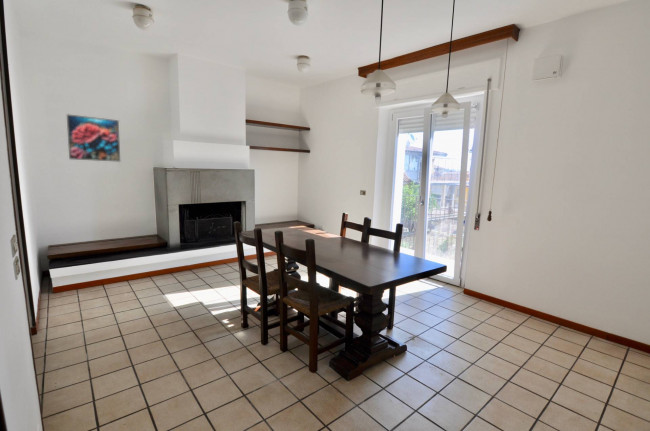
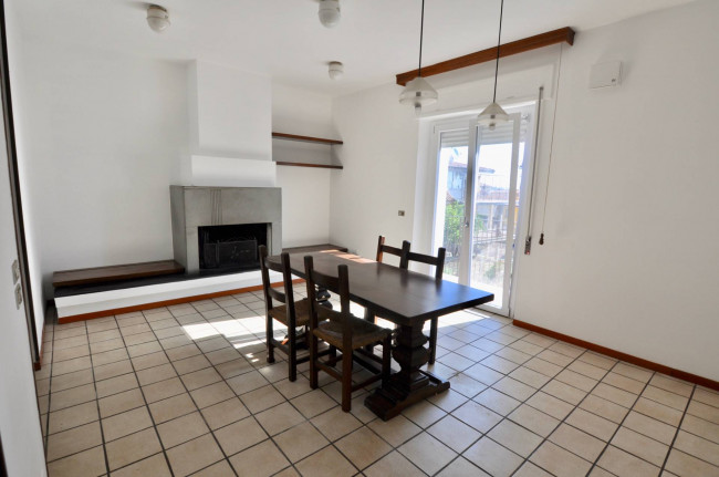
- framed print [66,113,121,163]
